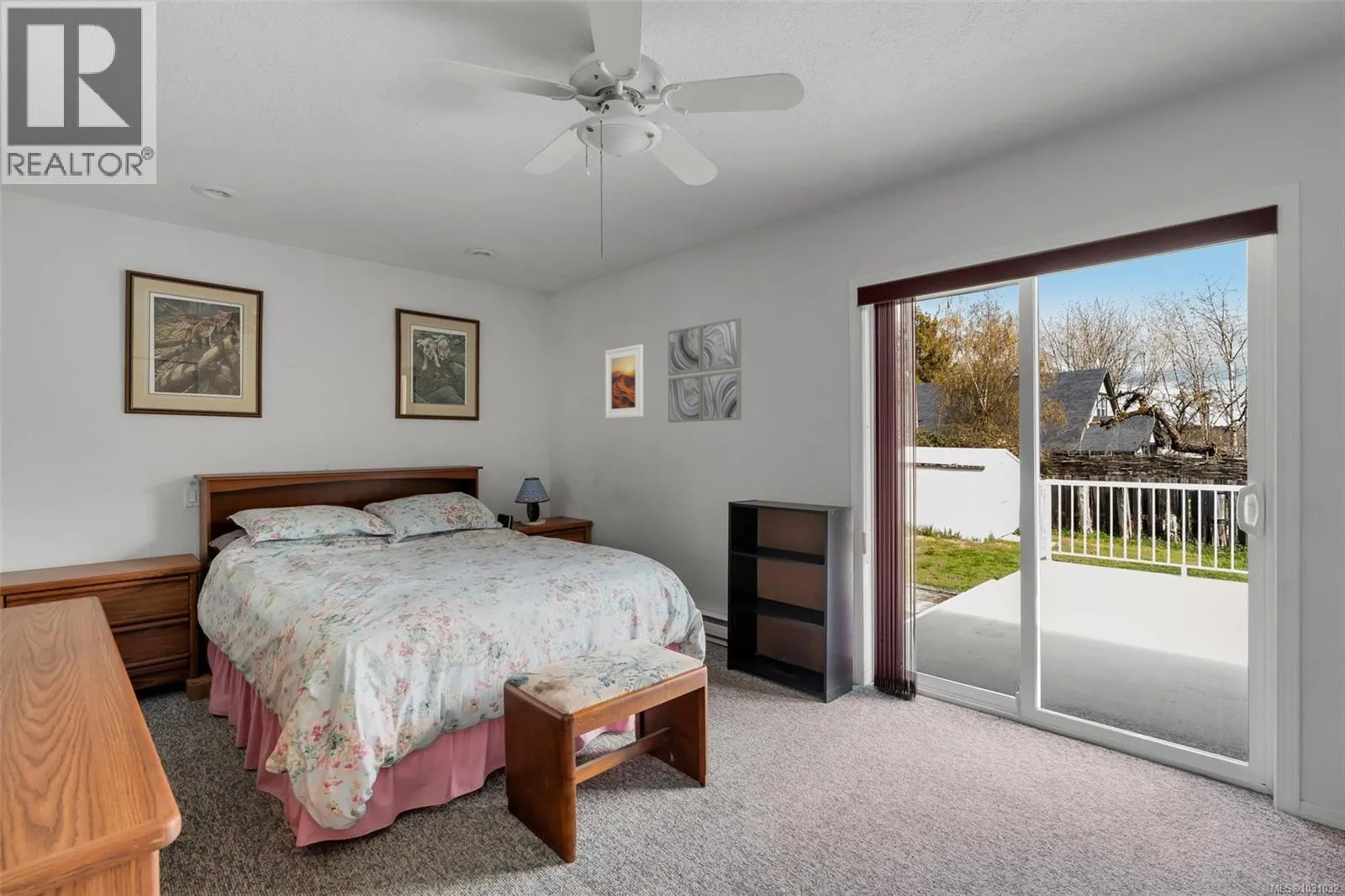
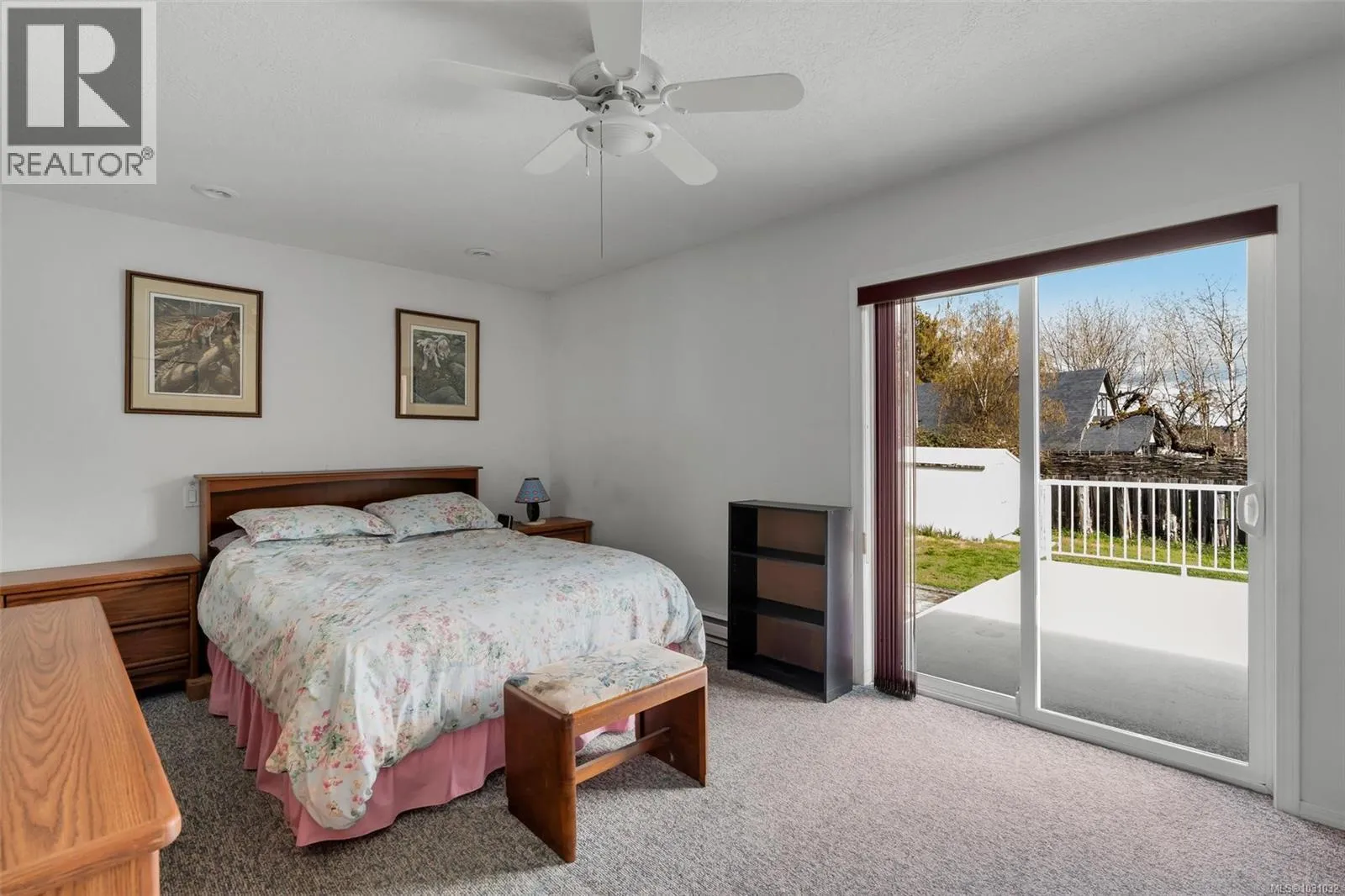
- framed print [604,344,644,419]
- wall art [667,317,742,424]
